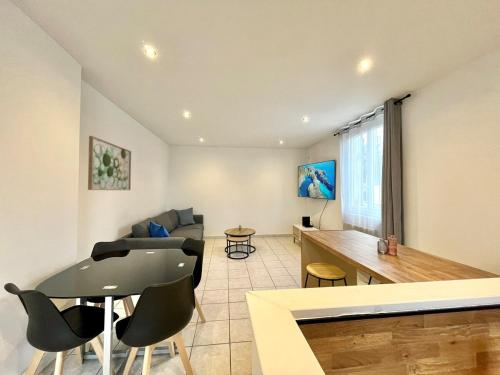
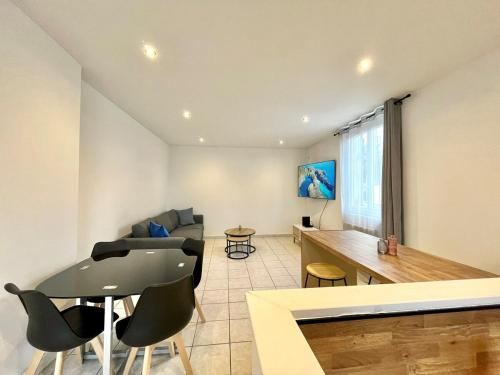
- wall art [87,135,132,191]
